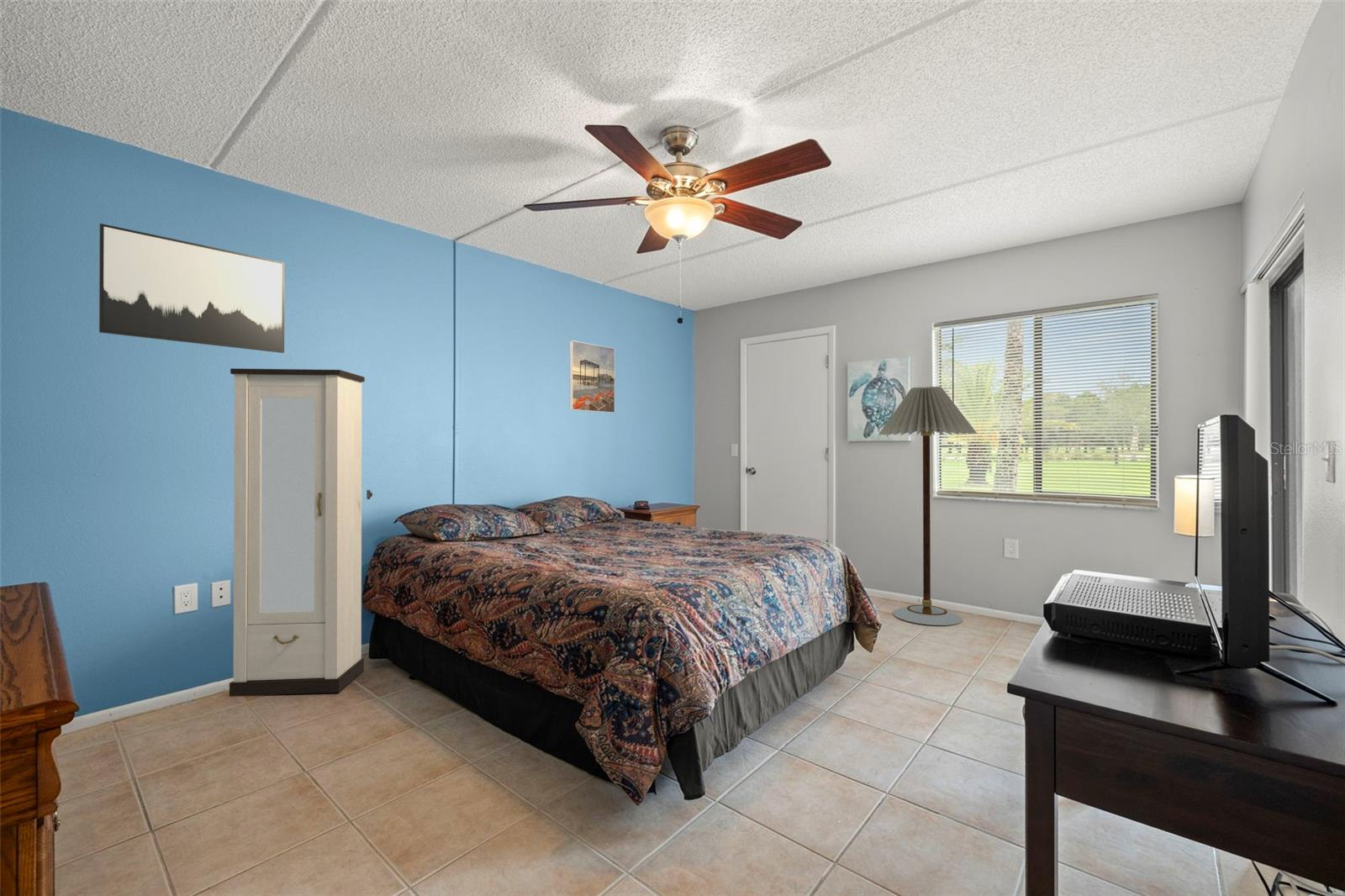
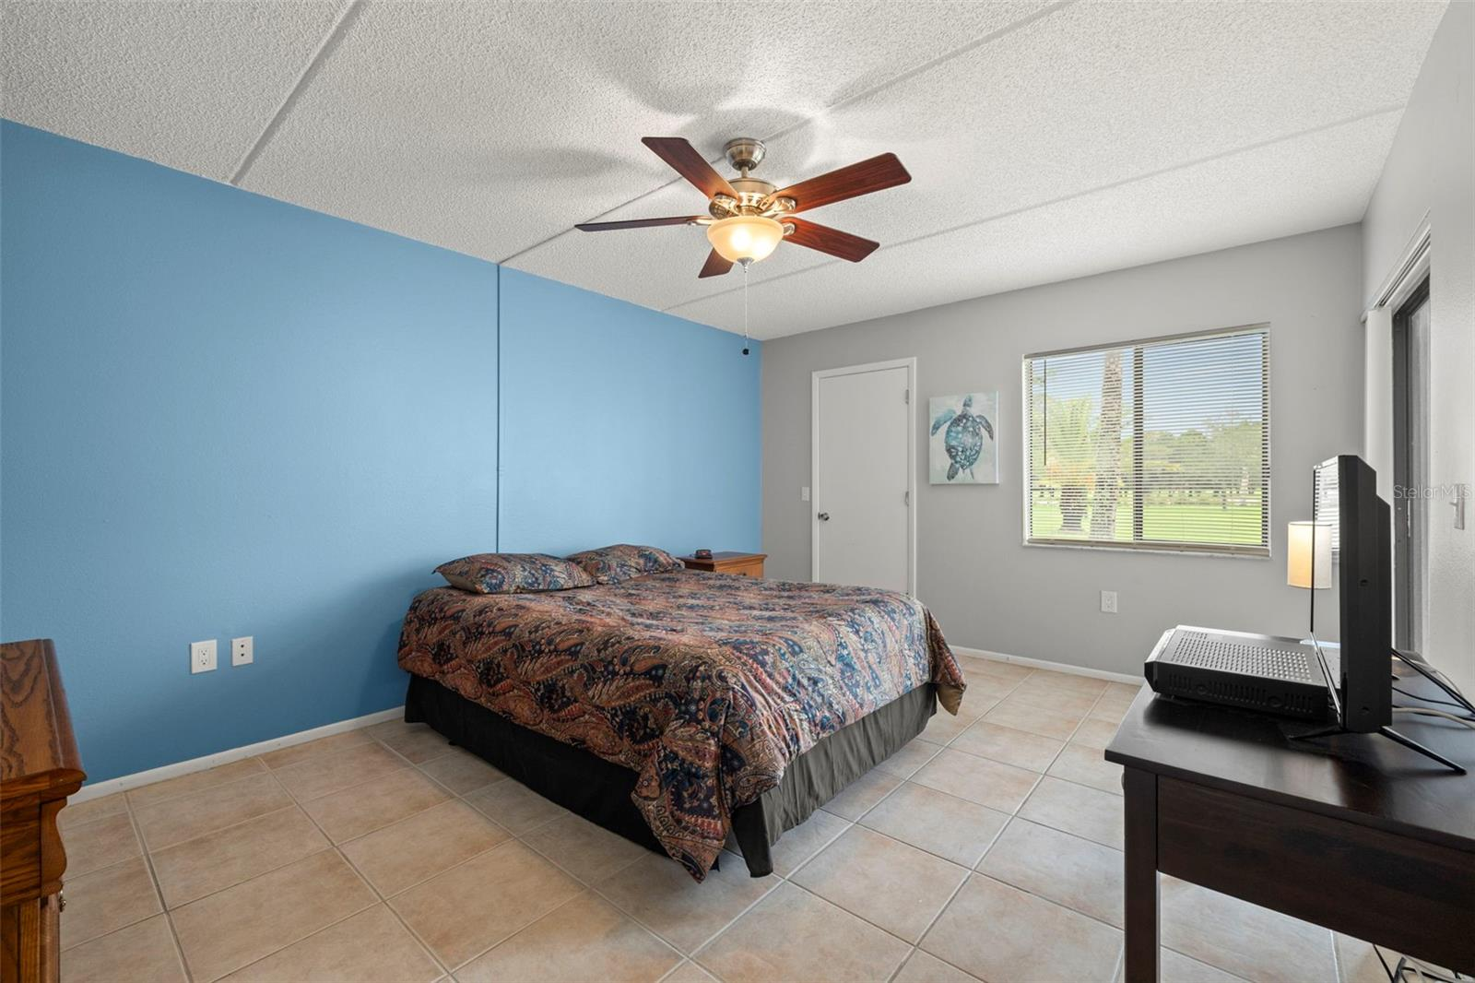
- cabinet [229,367,373,698]
- floor lamp [878,386,978,626]
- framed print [569,340,615,414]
- wall art [98,223,285,354]
